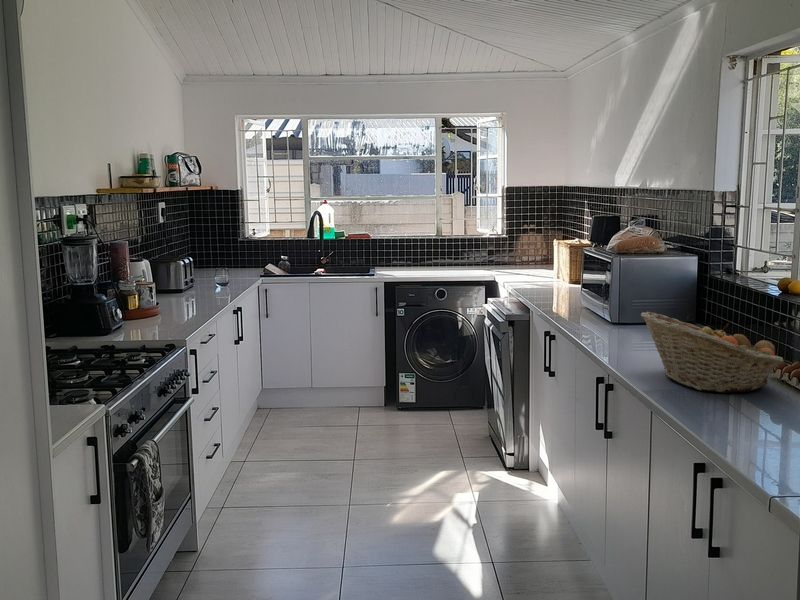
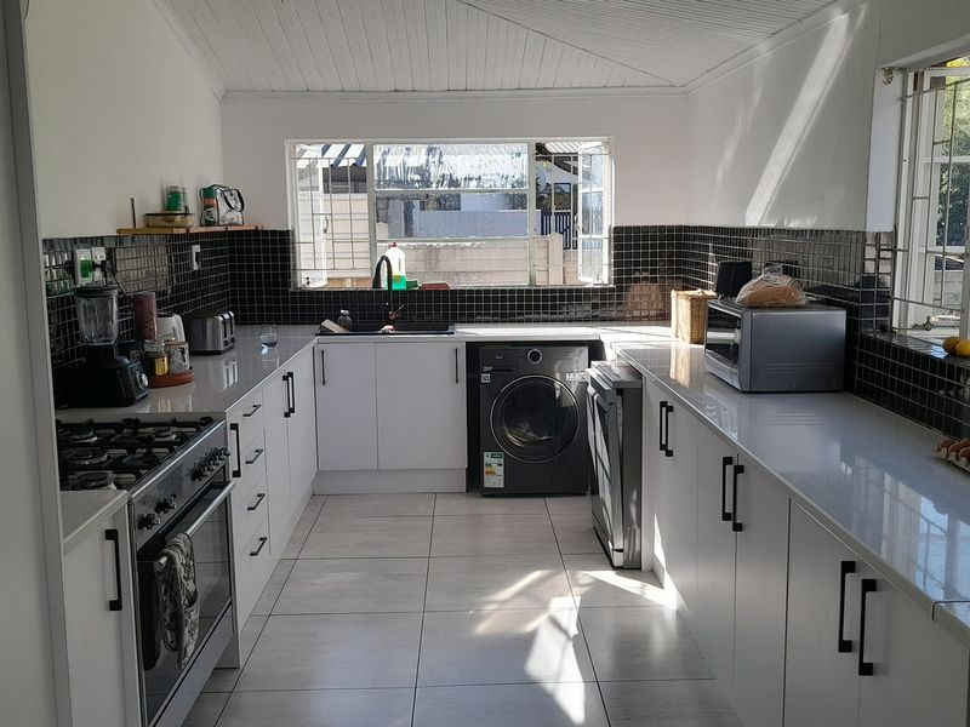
- fruit basket [640,311,785,394]
